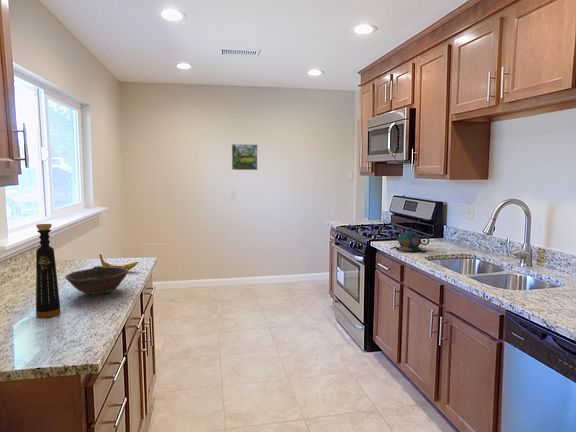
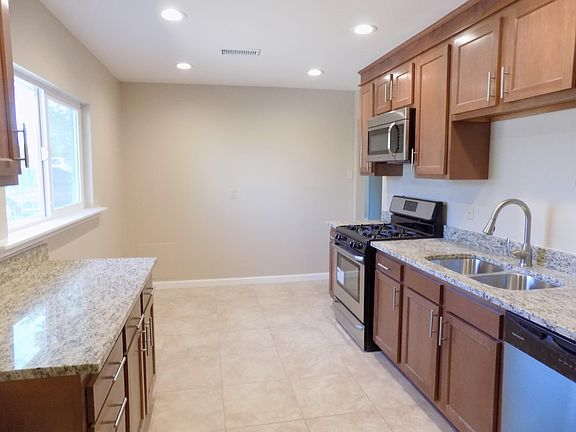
- bowl [64,265,130,296]
- teapot [389,226,430,253]
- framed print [231,143,258,171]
- bottle [35,223,61,319]
- banana [99,253,139,271]
